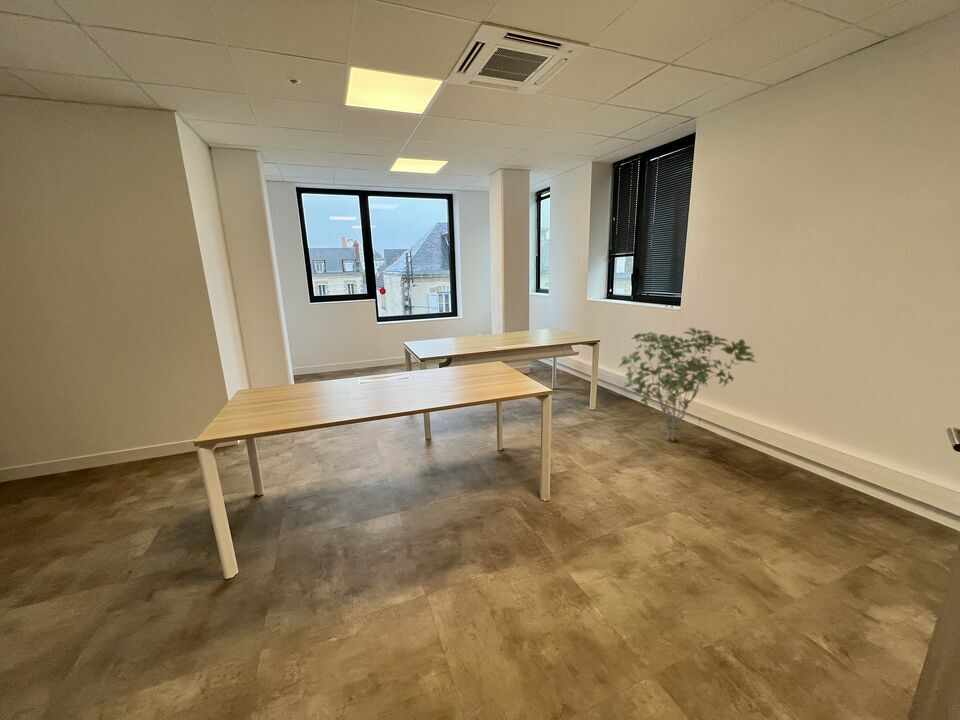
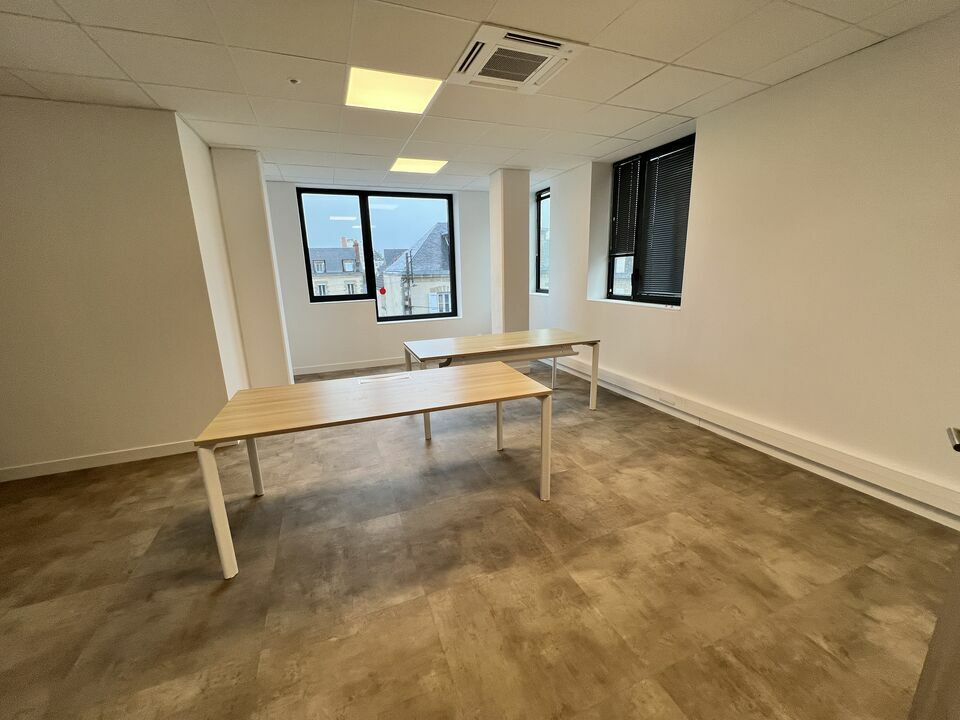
- shrub [618,327,758,442]
